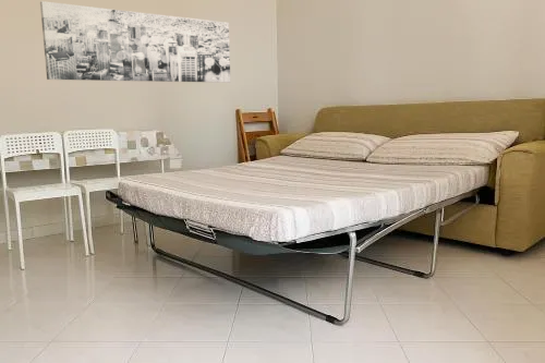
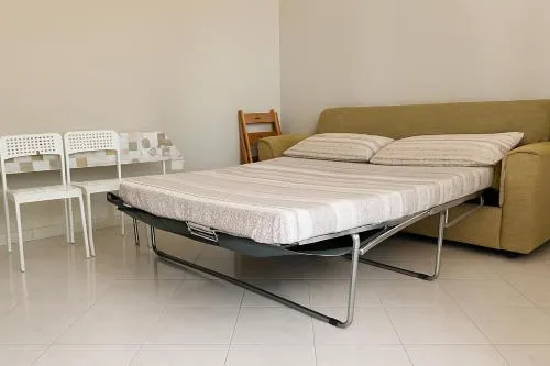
- wall art [39,0,231,84]
